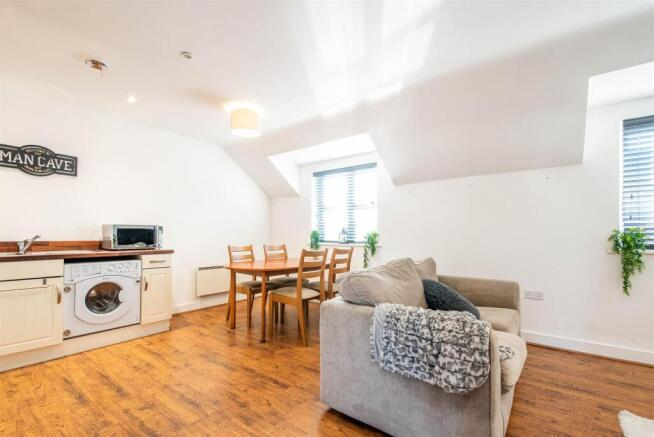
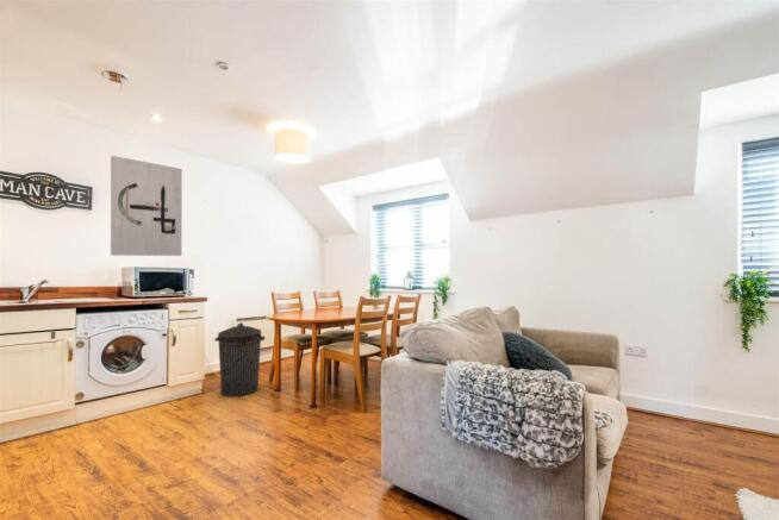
+ trash can [213,321,267,399]
+ wall art [110,155,183,257]
